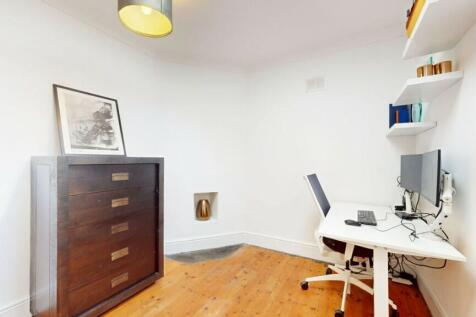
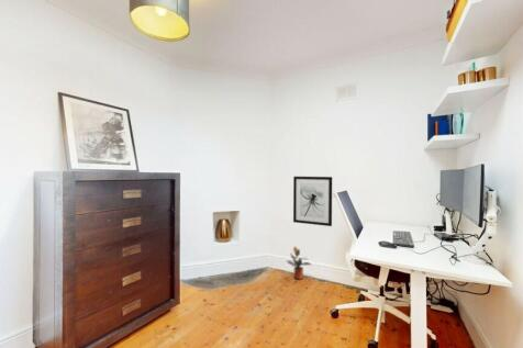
+ wall art [292,176,333,227]
+ potted plant [286,245,312,280]
